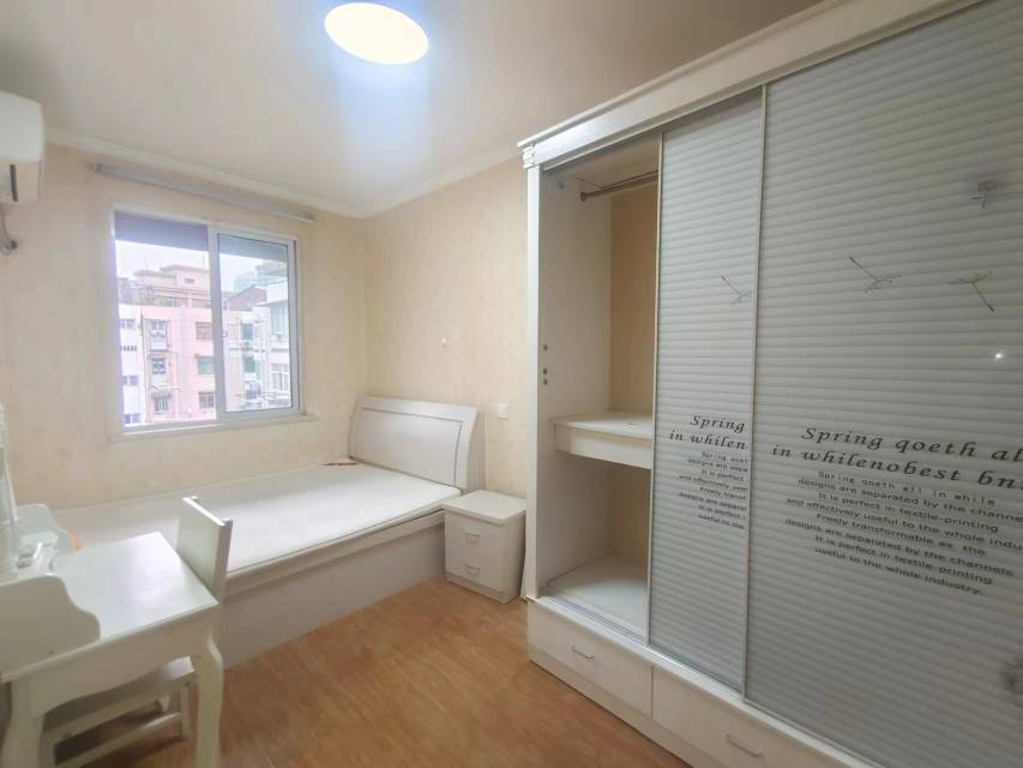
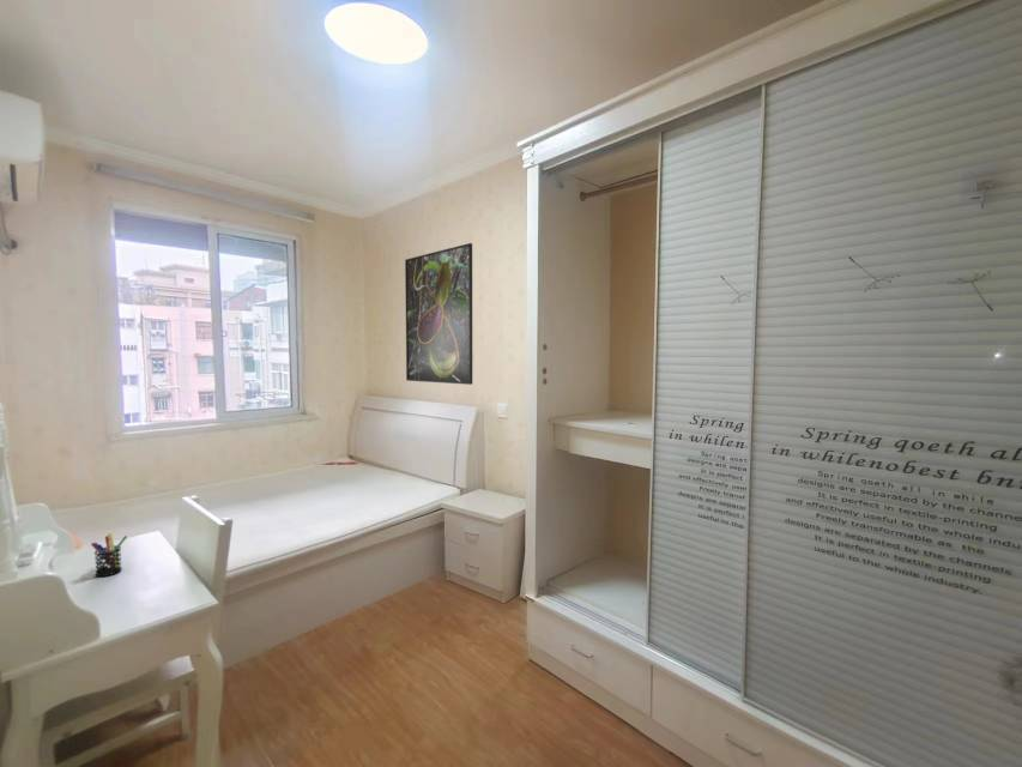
+ pen holder [90,532,128,578]
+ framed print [404,242,473,386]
